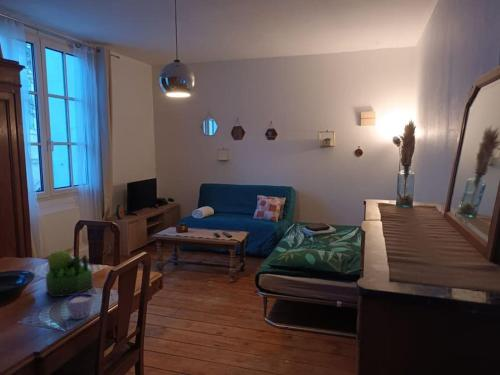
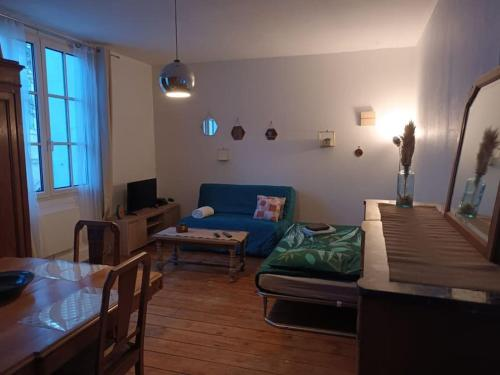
- plant [45,249,94,298]
- cup [66,292,94,320]
